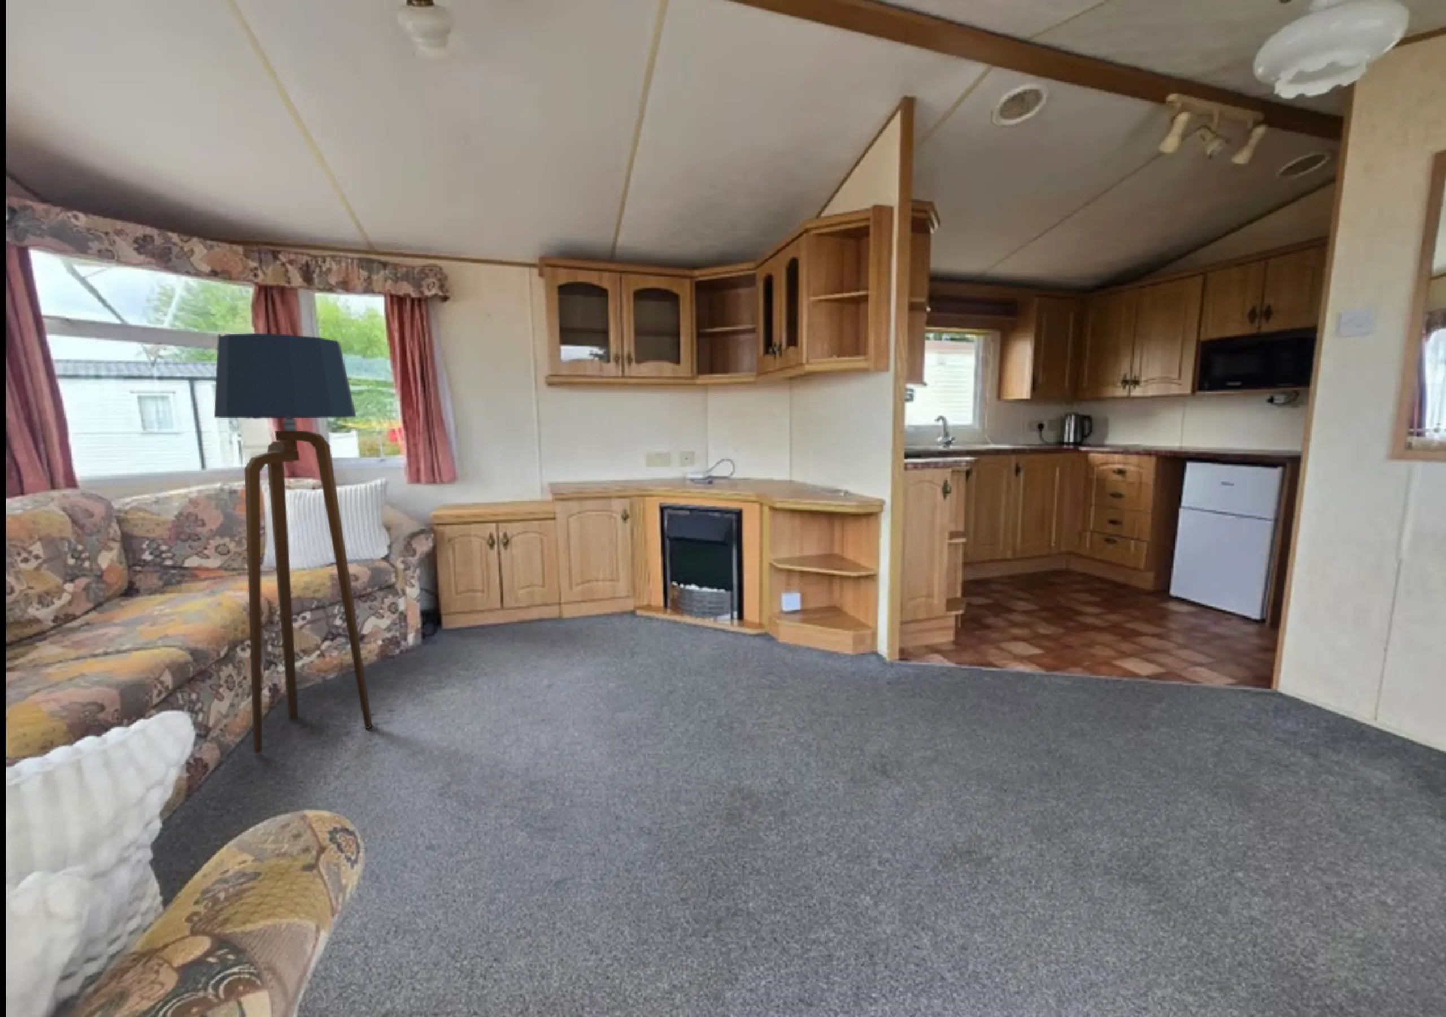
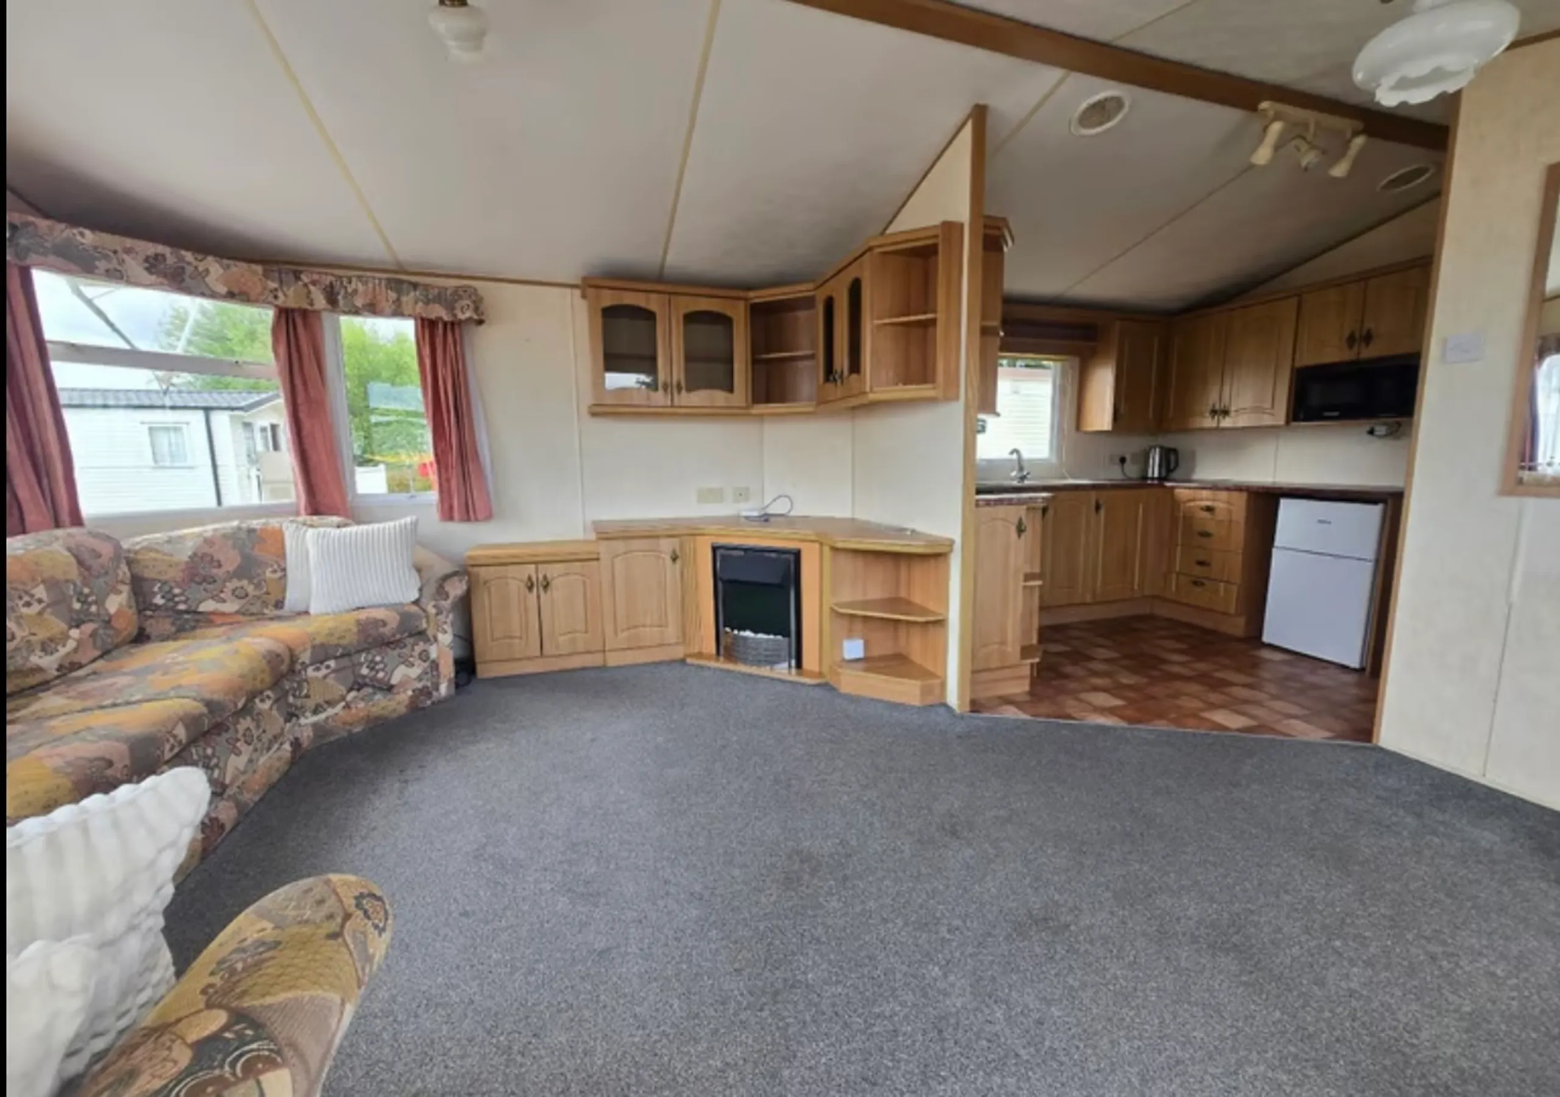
- floor lamp [213,332,373,754]
